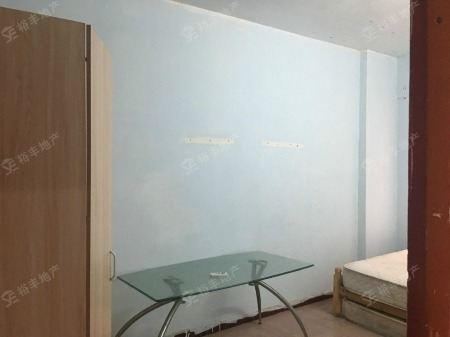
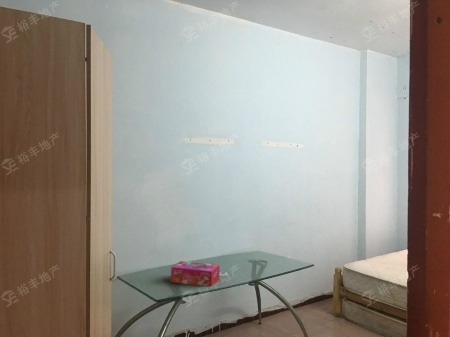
+ tissue box [170,260,220,287]
